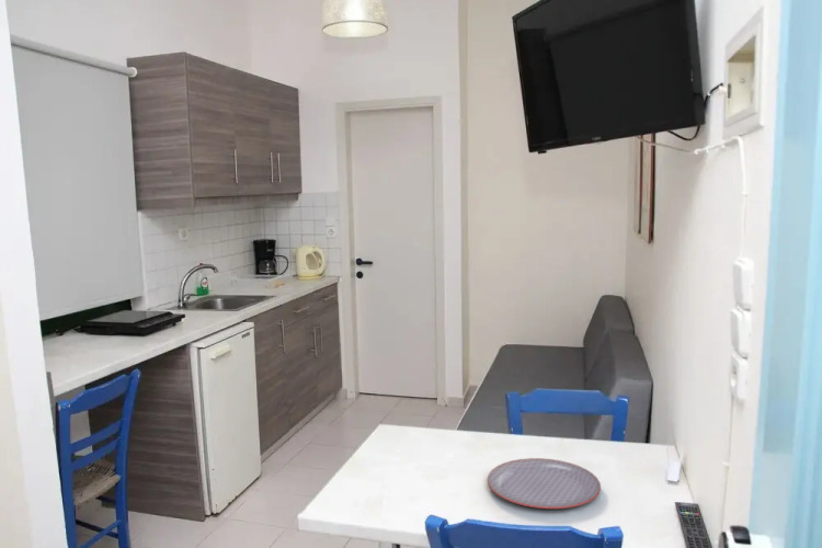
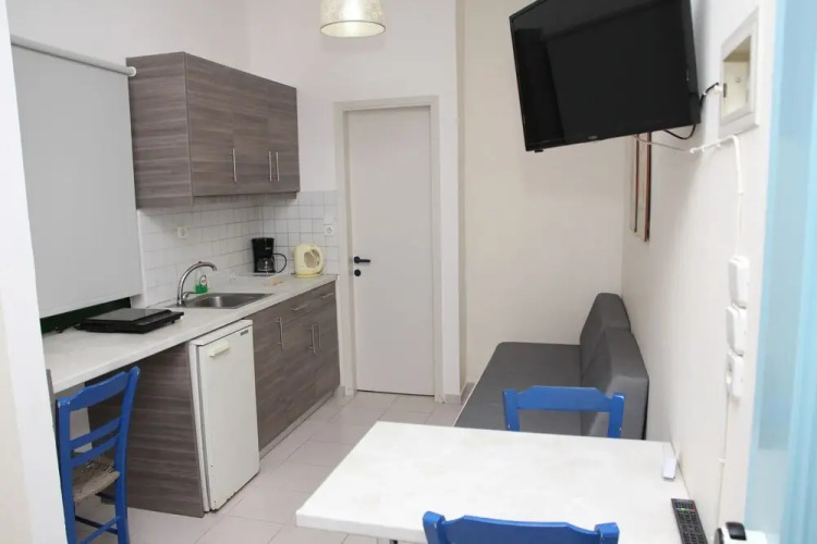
- plate [487,457,602,510]
